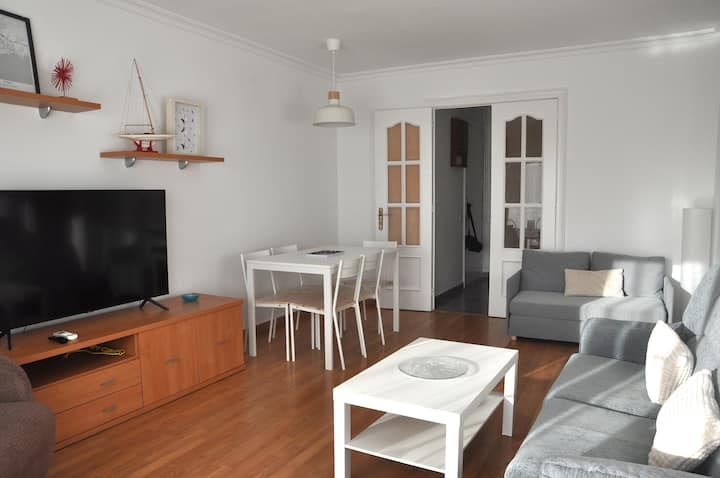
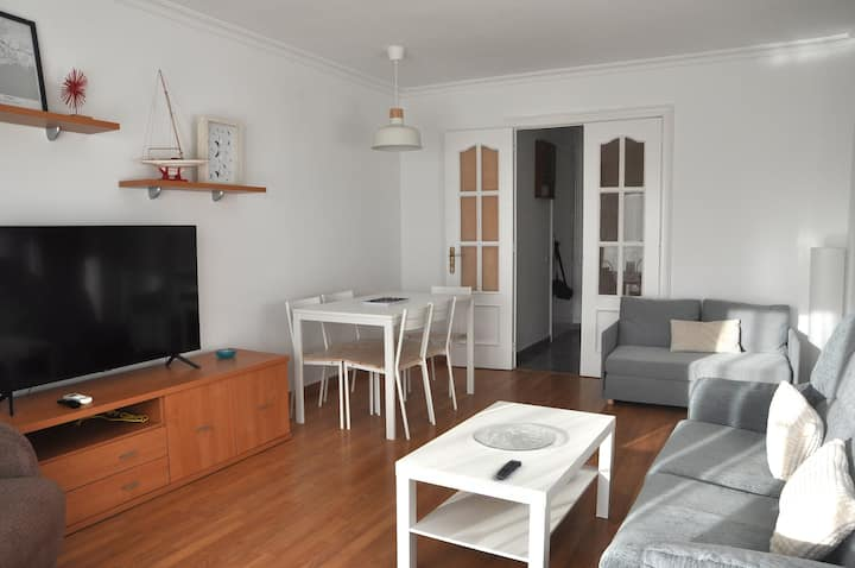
+ remote control [495,459,522,480]
